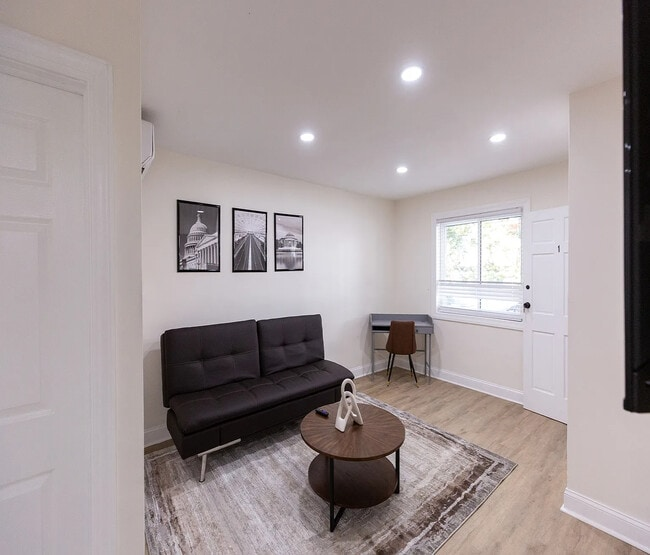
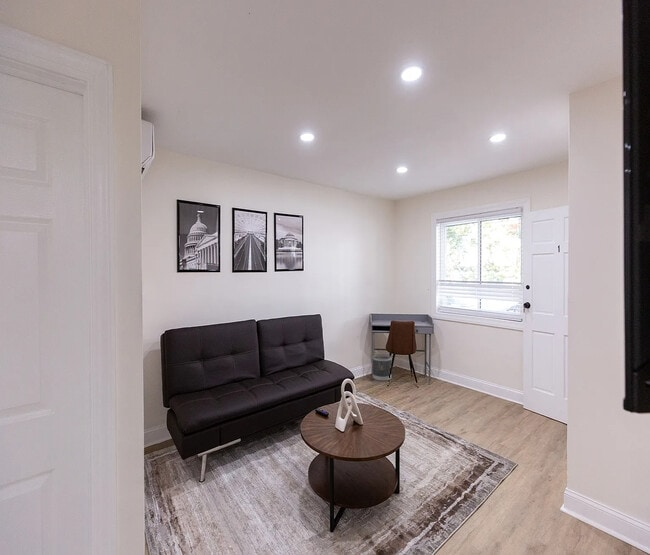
+ wastebasket [371,353,393,382]
